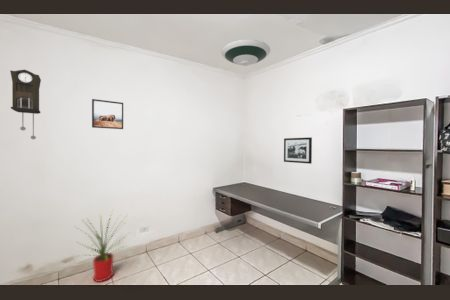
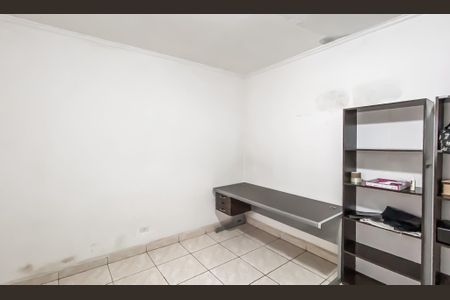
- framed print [91,98,124,130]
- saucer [220,38,271,67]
- house plant [75,210,131,283]
- pendulum clock [9,69,42,140]
- picture frame [283,136,313,165]
